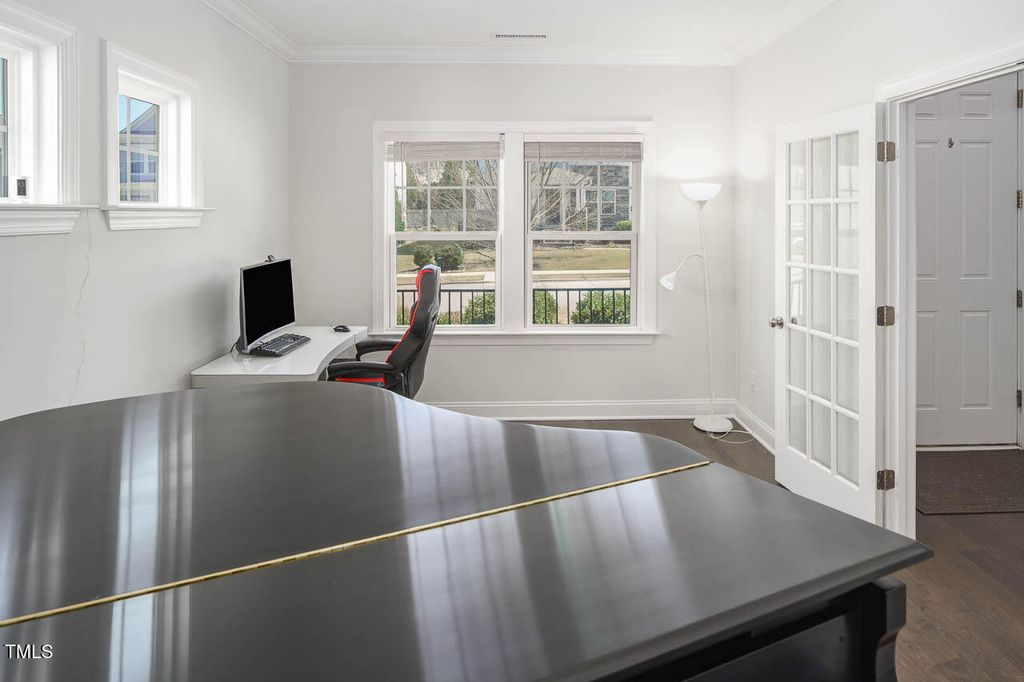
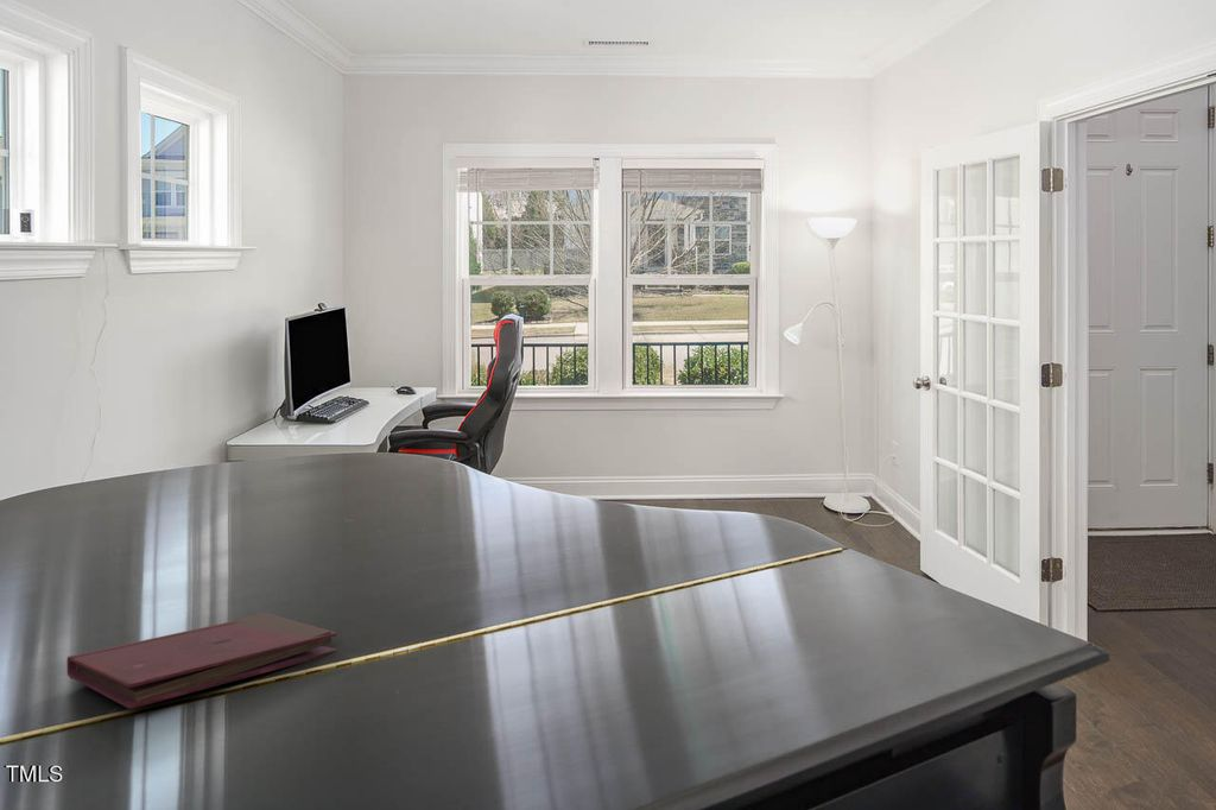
+ book [66,612,338,710]
